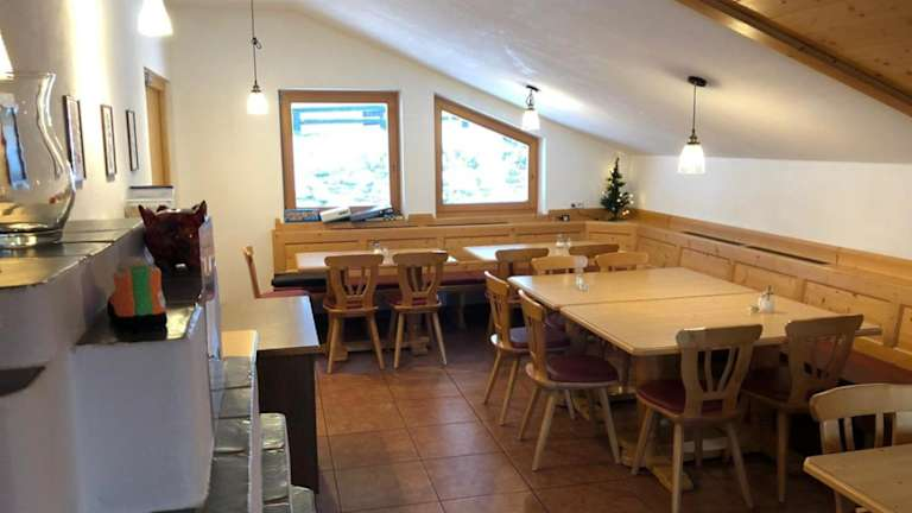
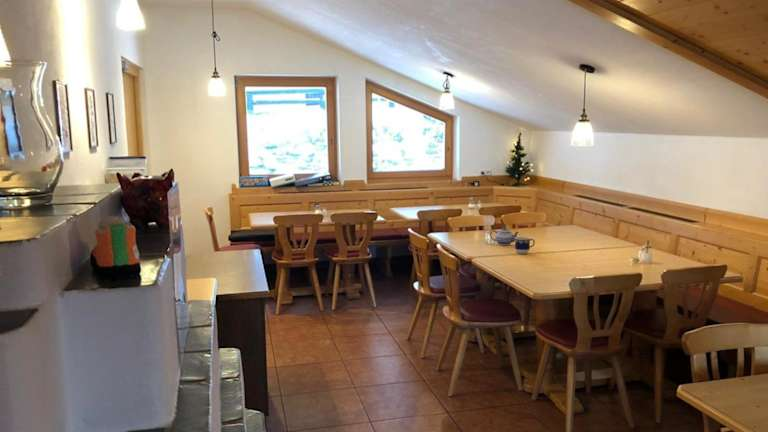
+ teapot [489,226,520,246]
+ cup [514,236,536,255]
